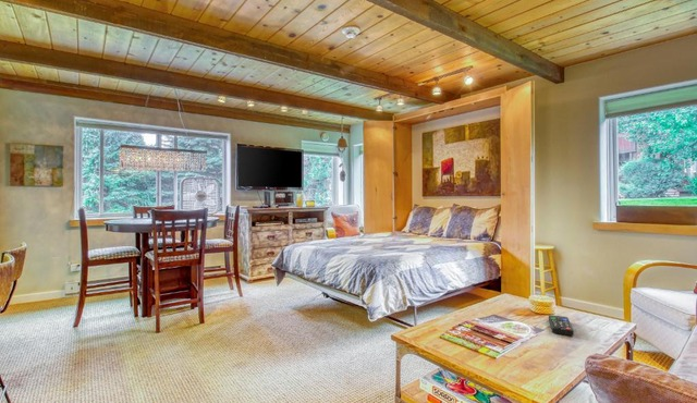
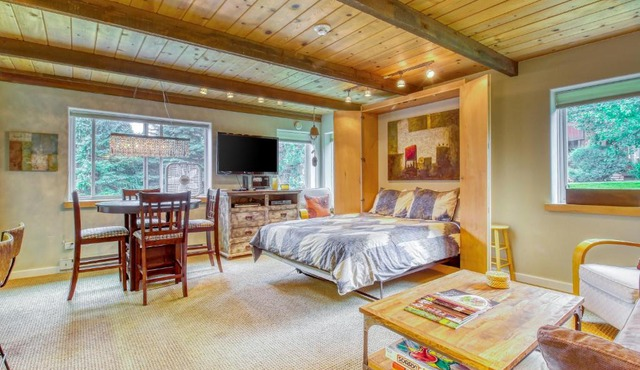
- remote control [548,314,574,337]
